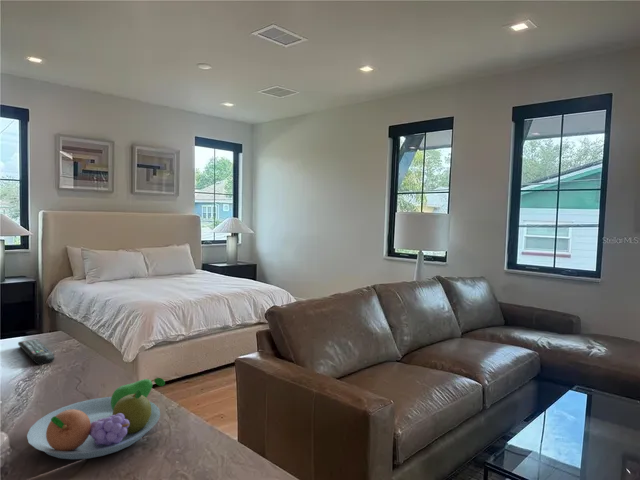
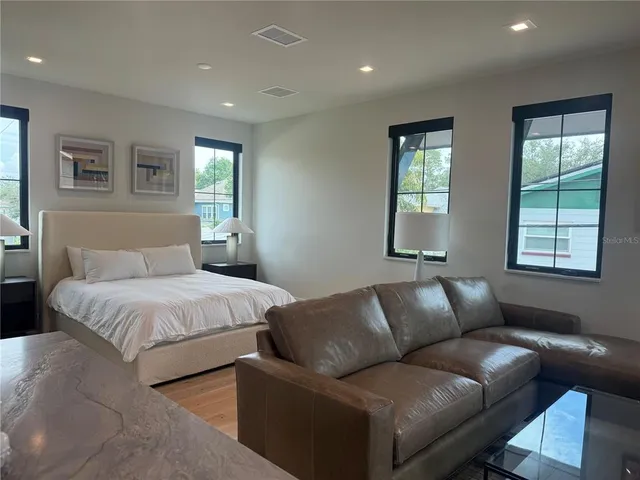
- remote control [17,338,55,366]
- fruit bowl [26,377,166,460]
